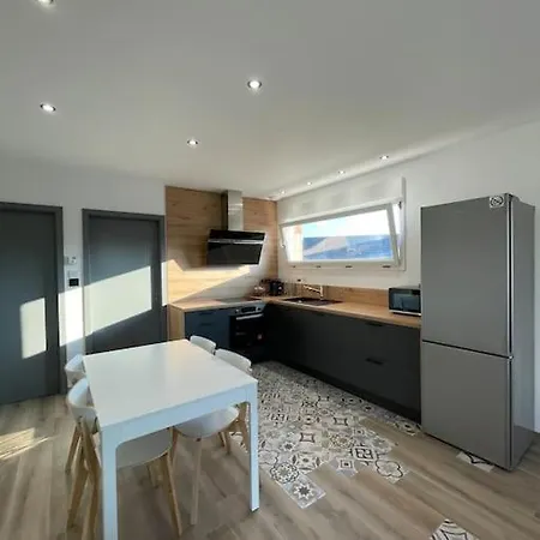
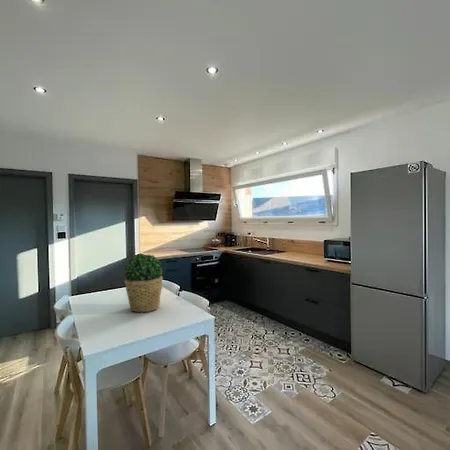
+ potted plant [123,253,164,313]
